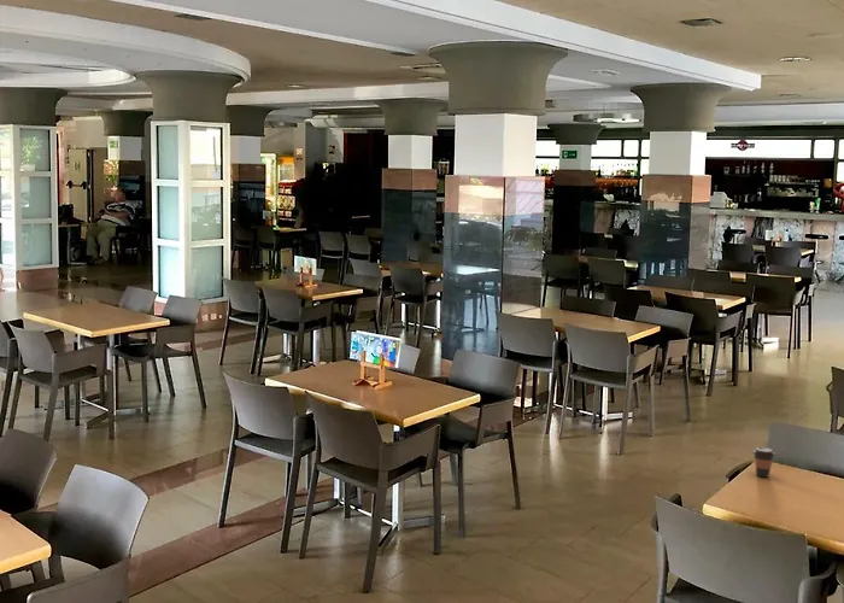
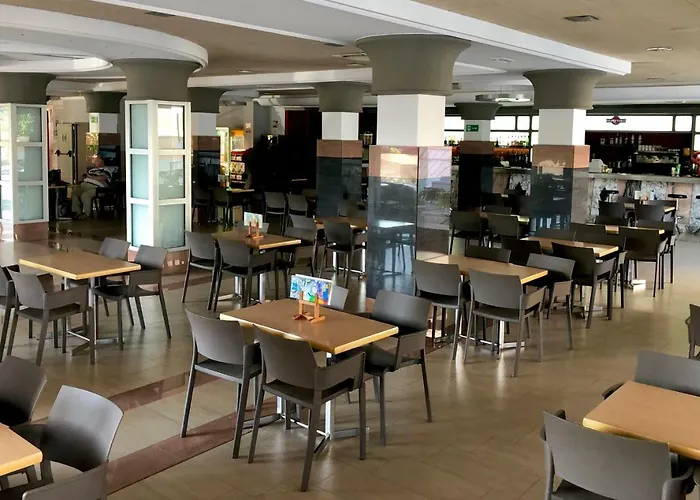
- coffee cup [752,446,776,478]
